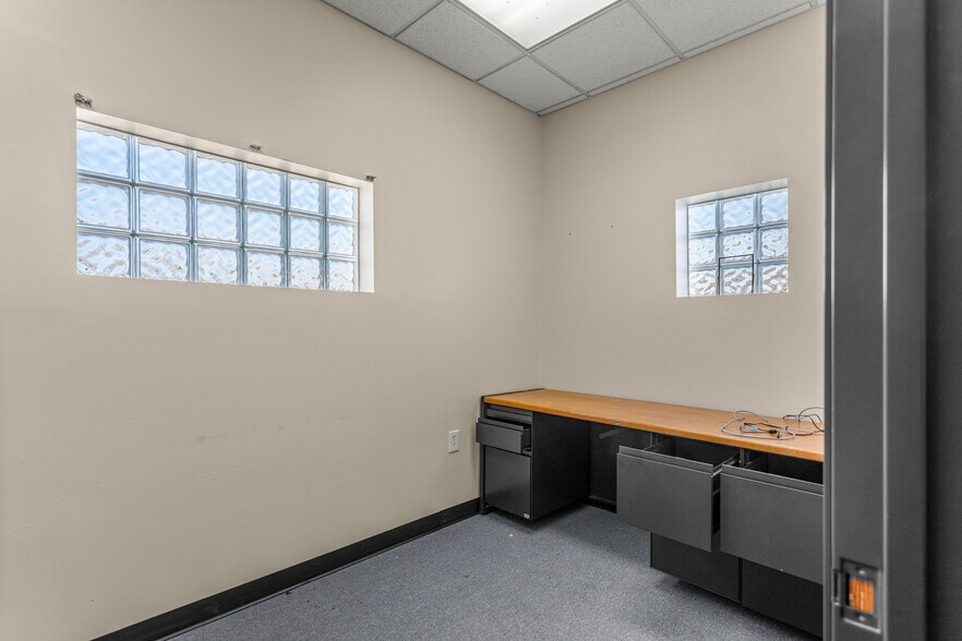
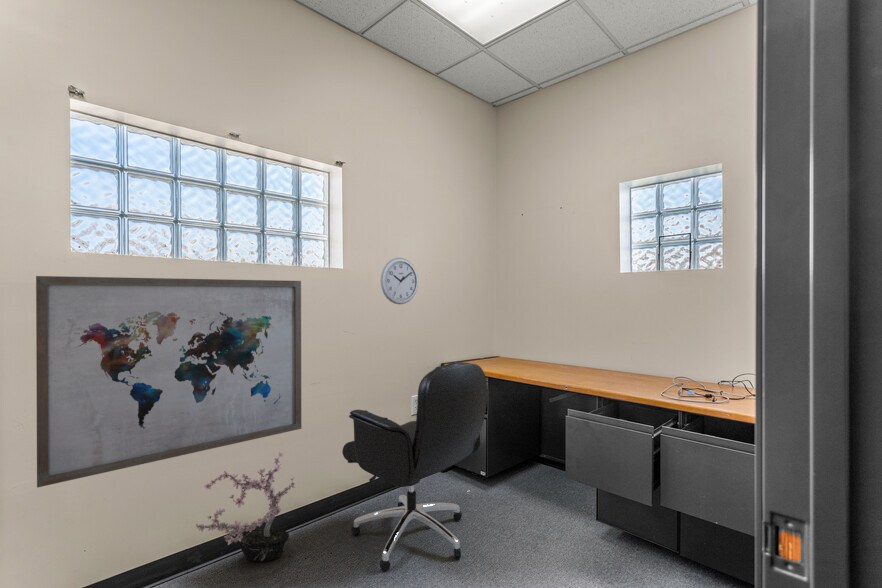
+ office chair [341,361,488,572]
+ wall art [35,275,302,489]
+ wall clock [380,257,419,305]
+ potted plant [194,451,296,562]
